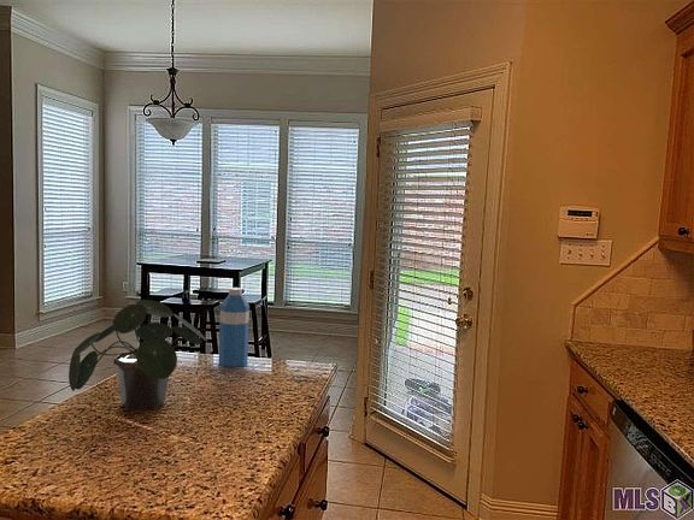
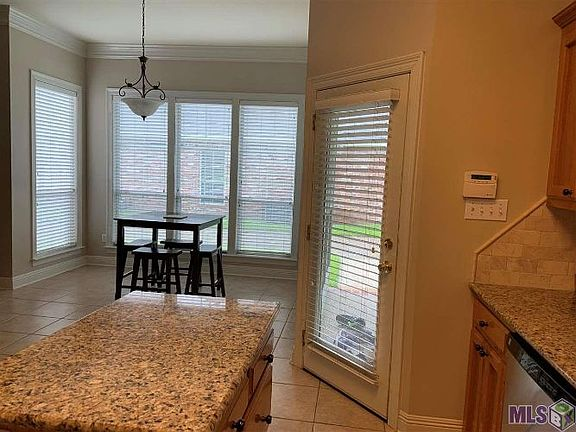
- water bottle [218,286,251,368]
- potted plant [67,299,208,412]
